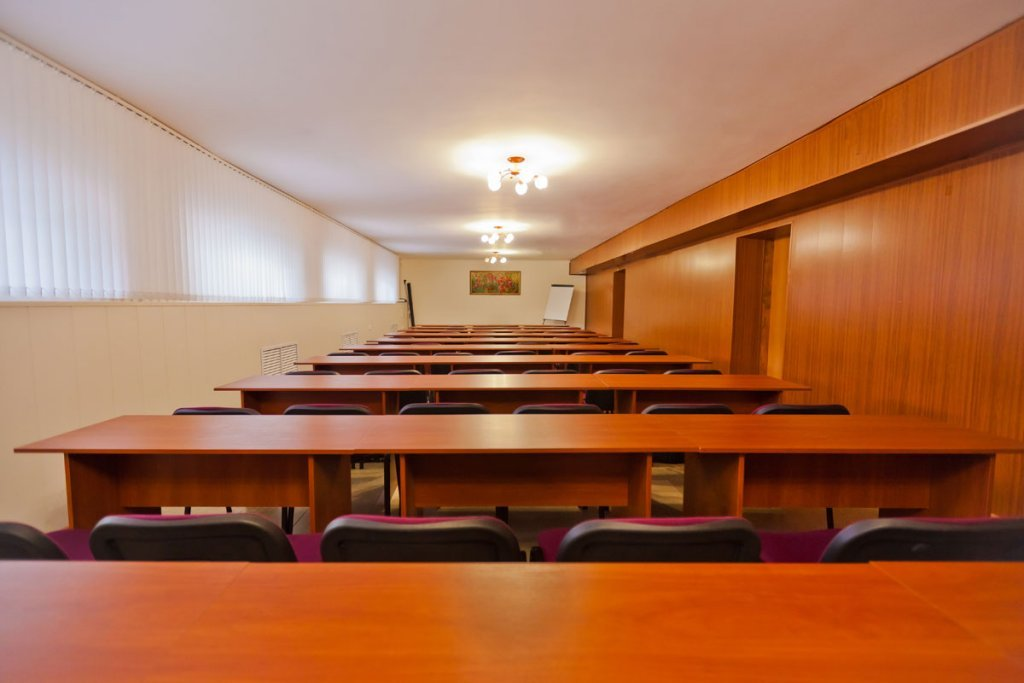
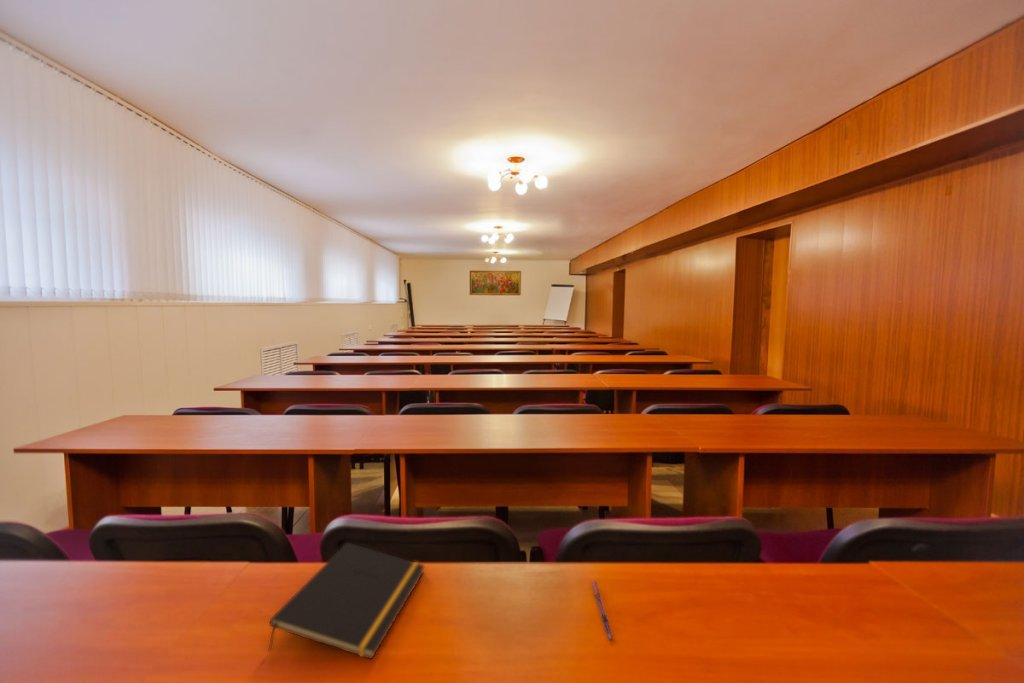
+ notepad [268,542,426,660]
+ pen [590,580,614,640]
